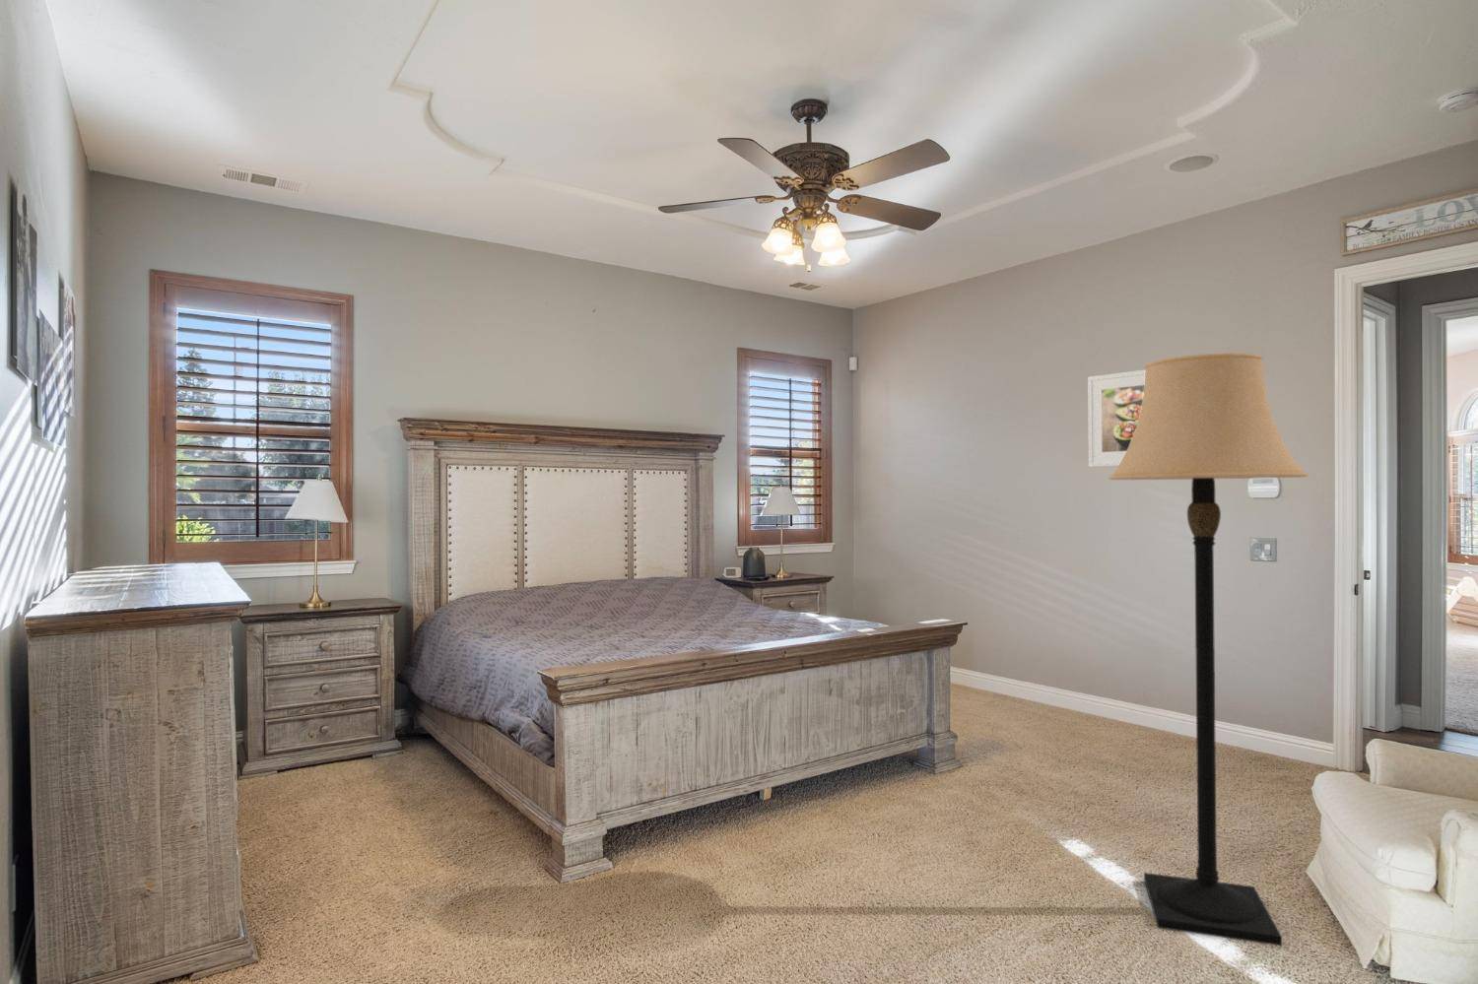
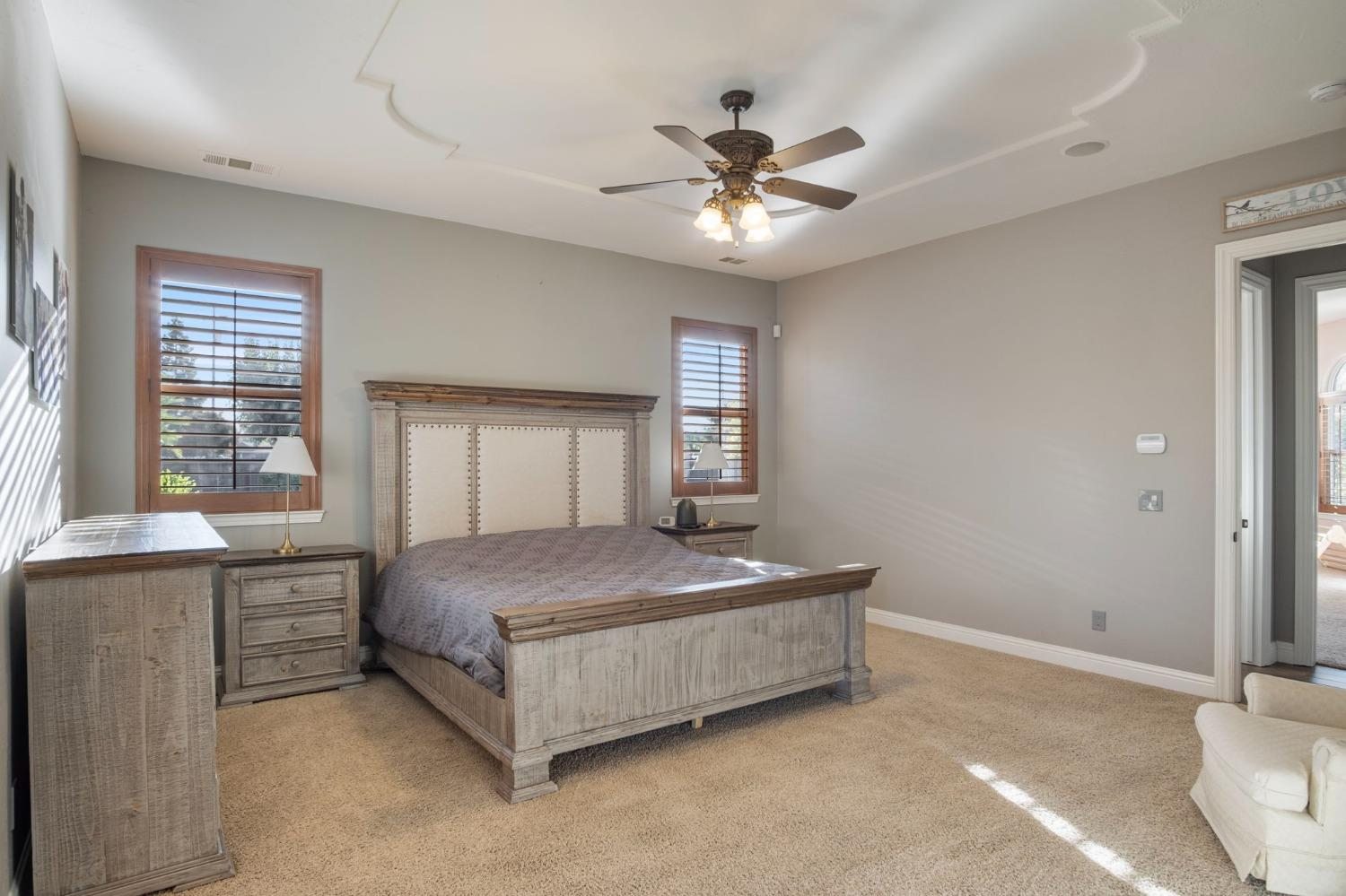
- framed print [1087,368,1146,468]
- lamp [1108,351,1310,947]
